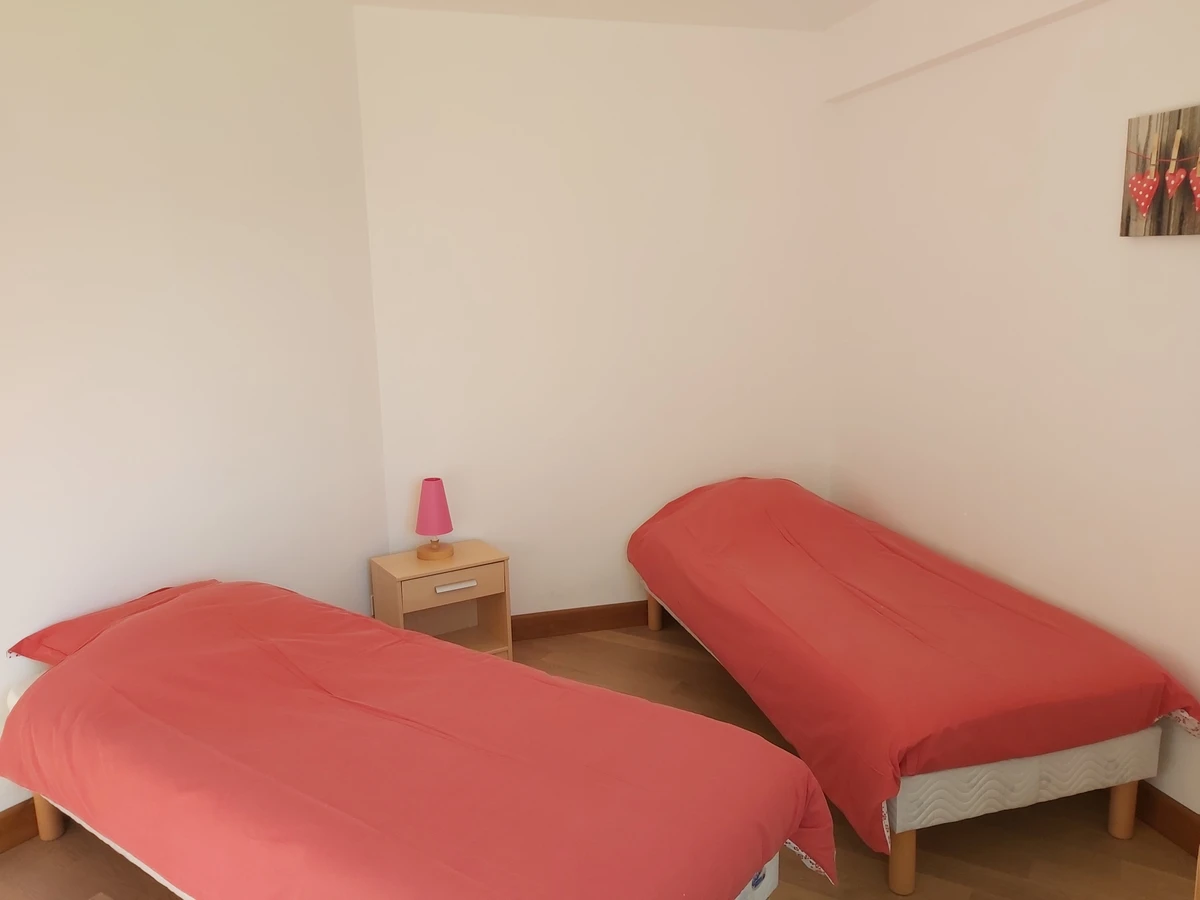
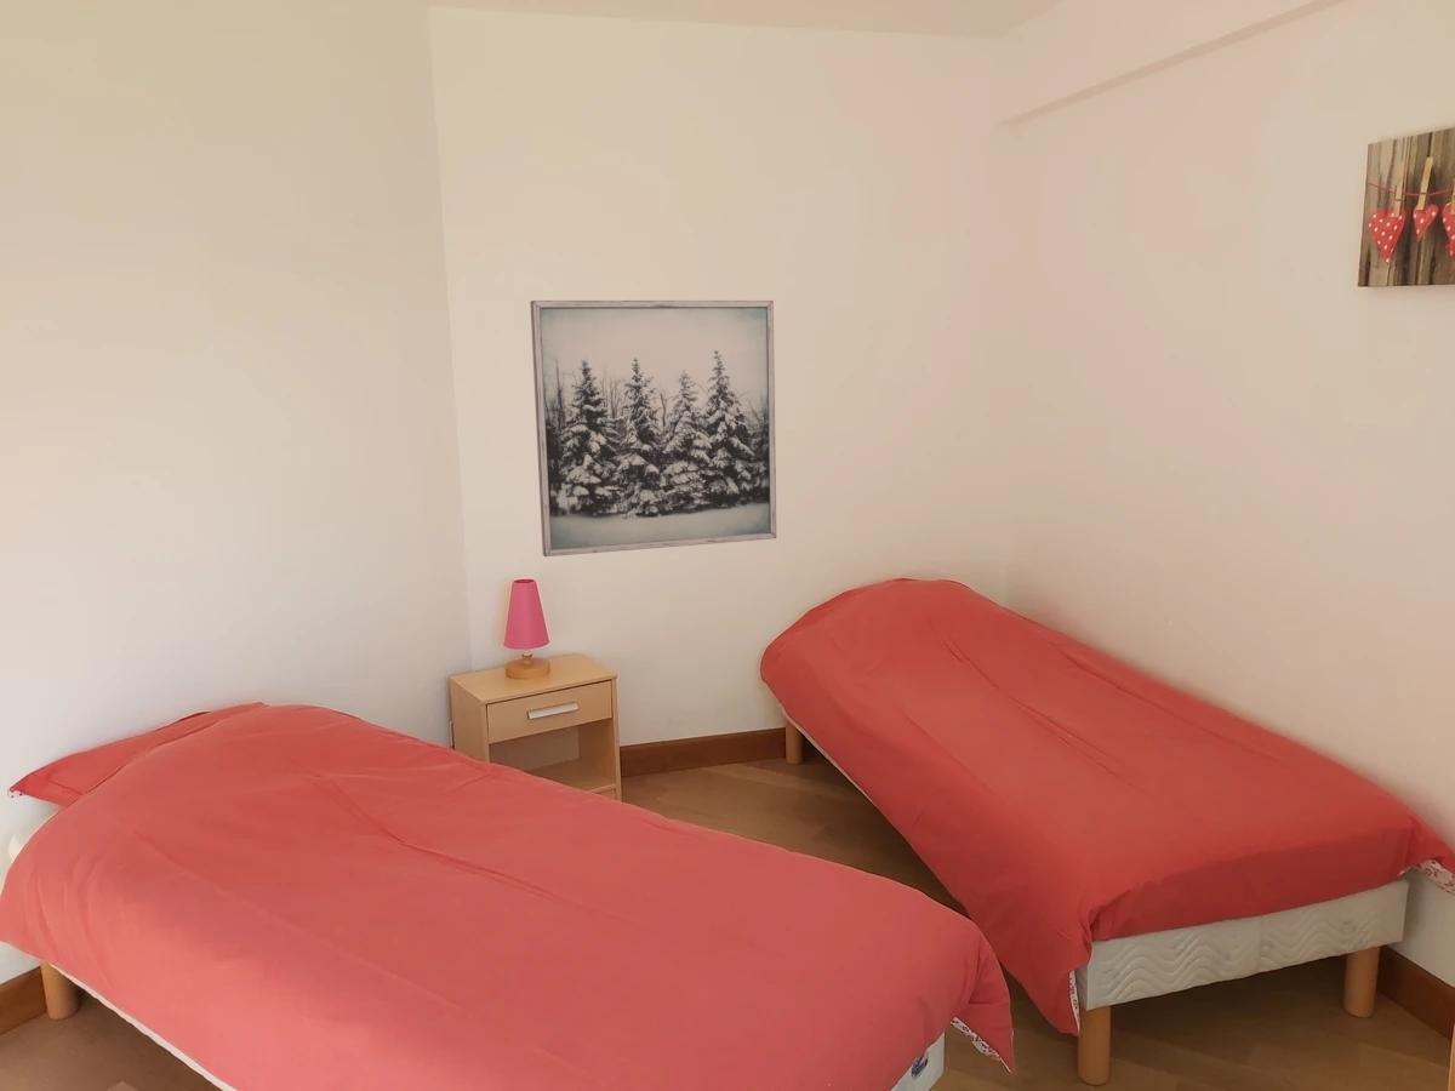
+ wall art [529,299,777,558]
